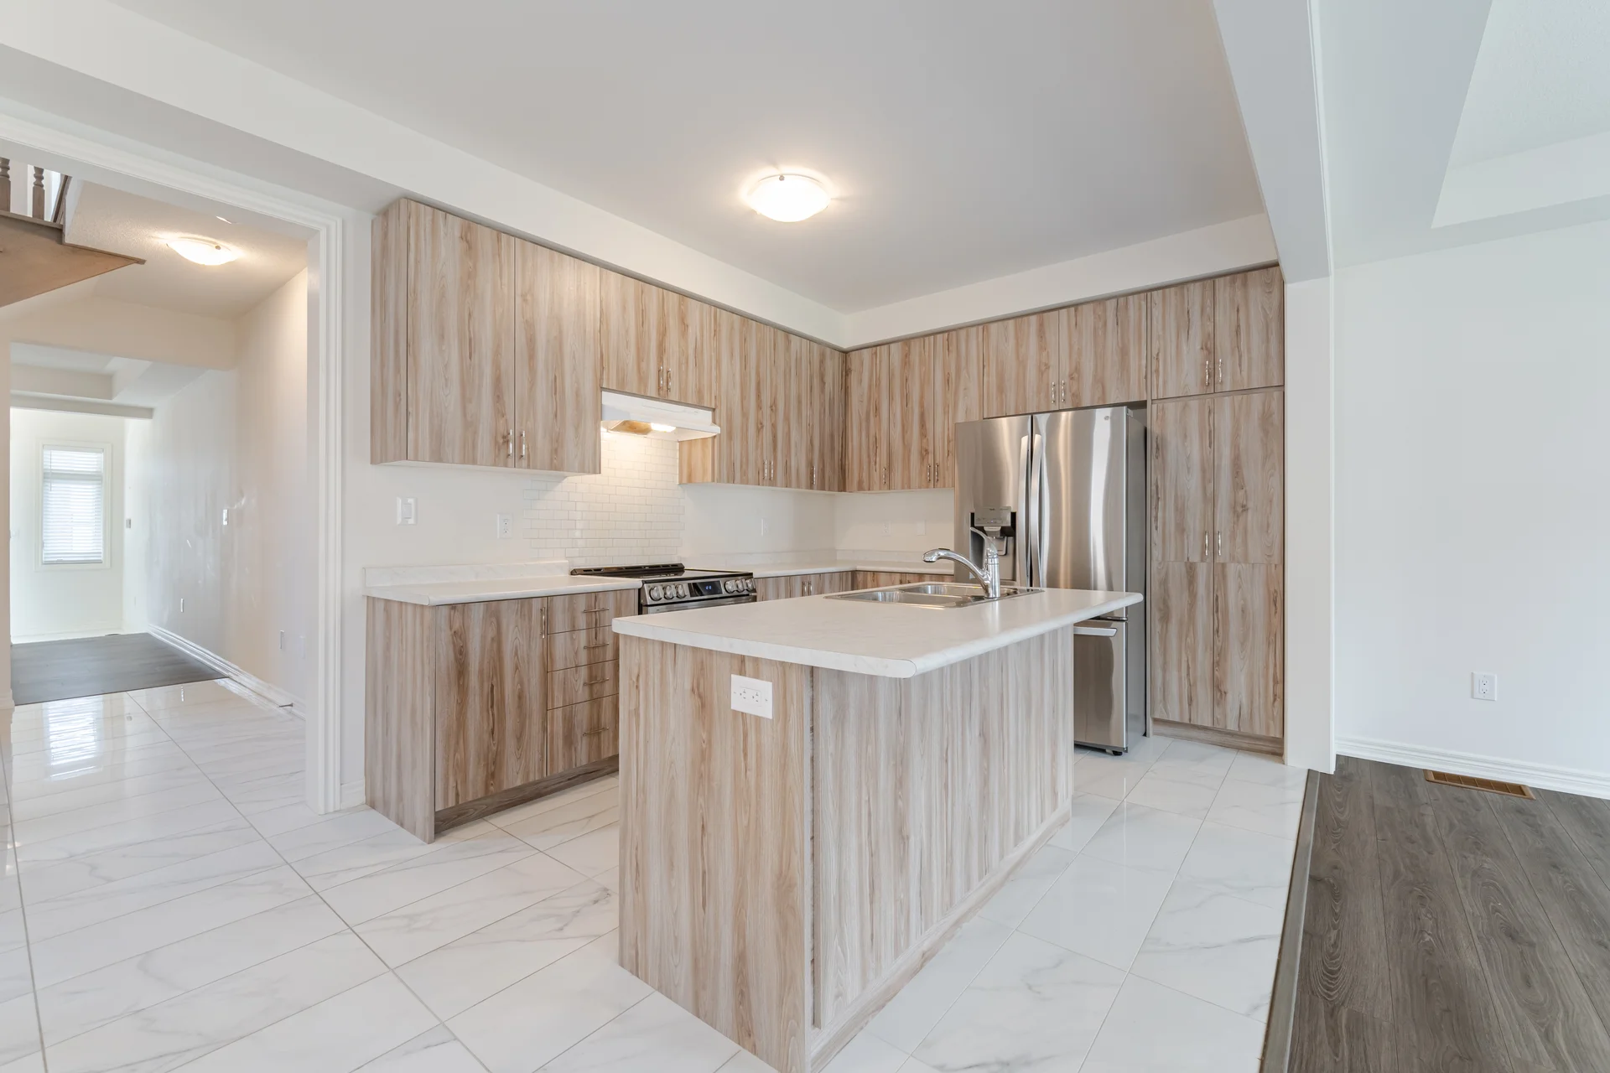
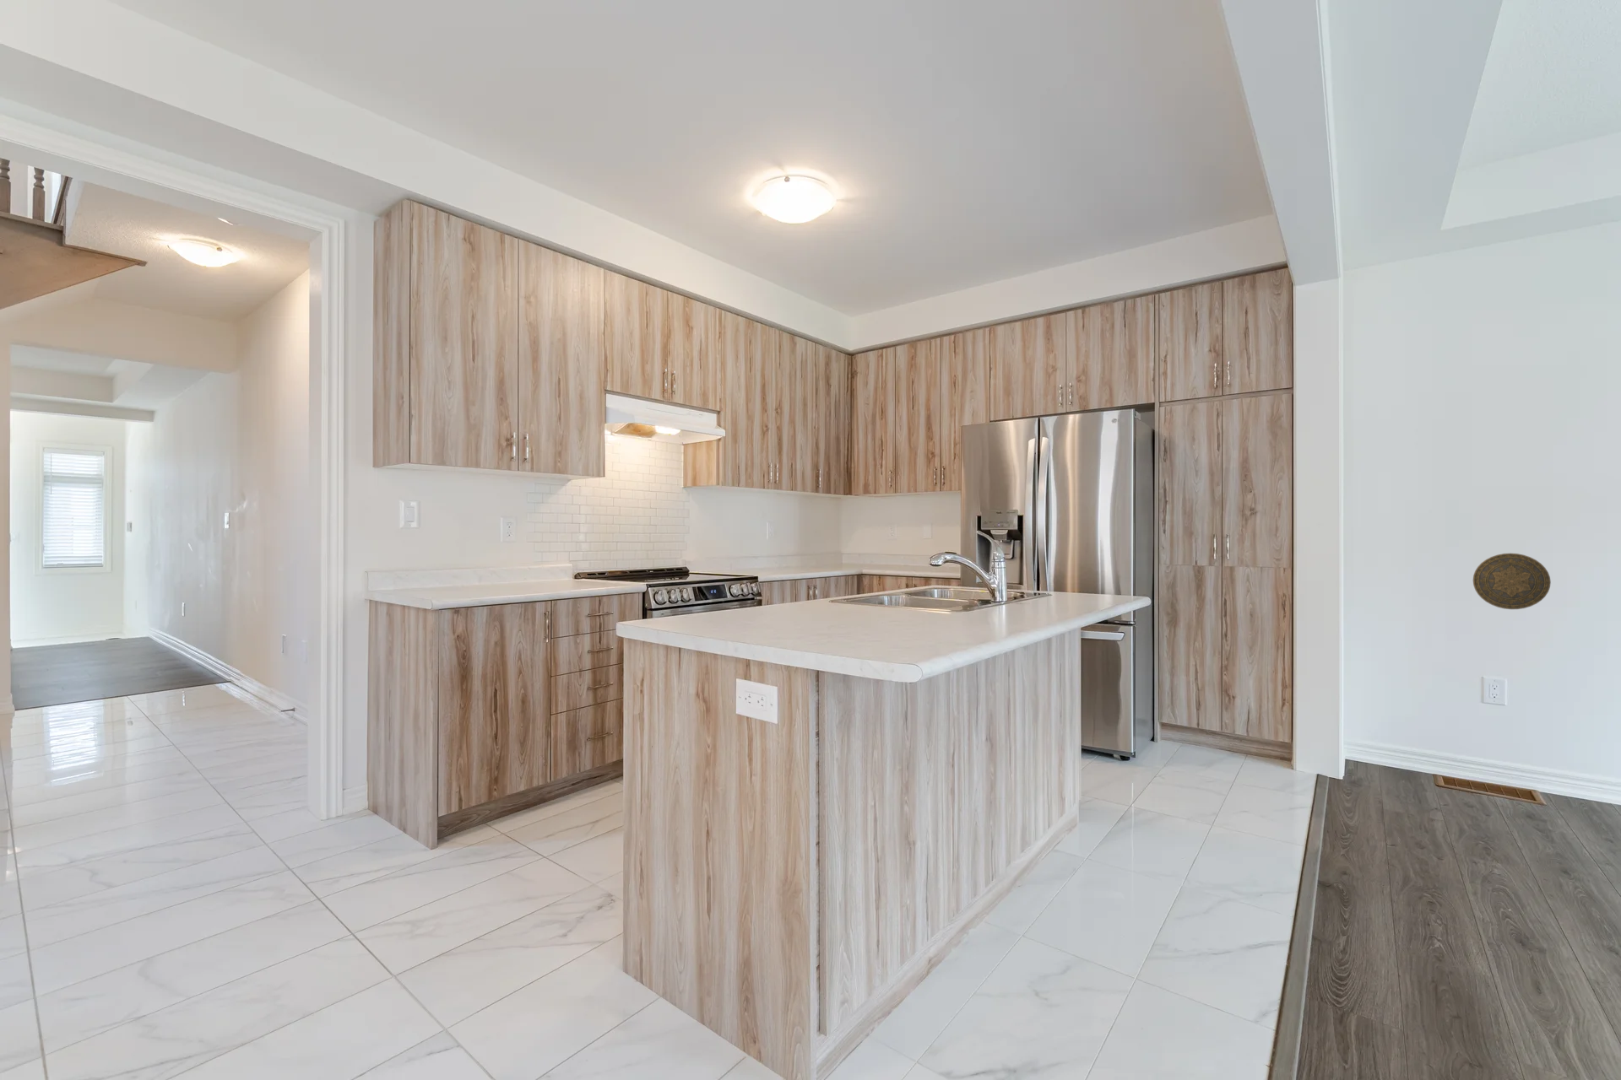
+ decorative plate [1473,552,1552,610]
